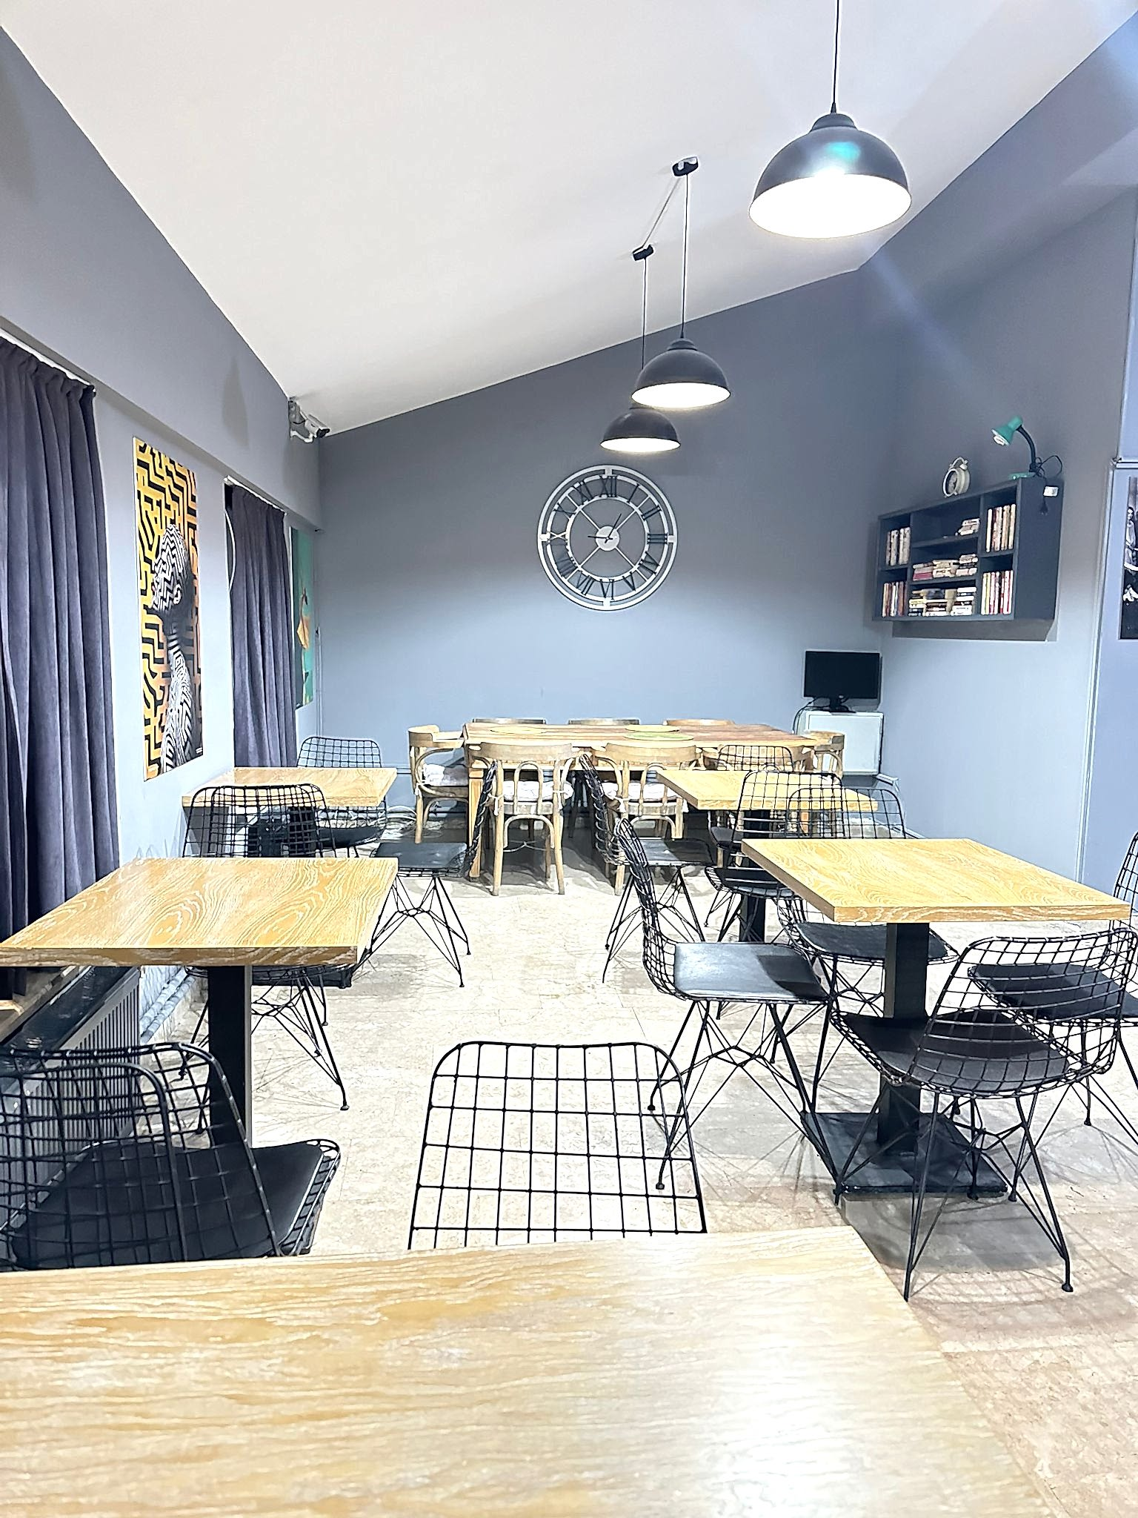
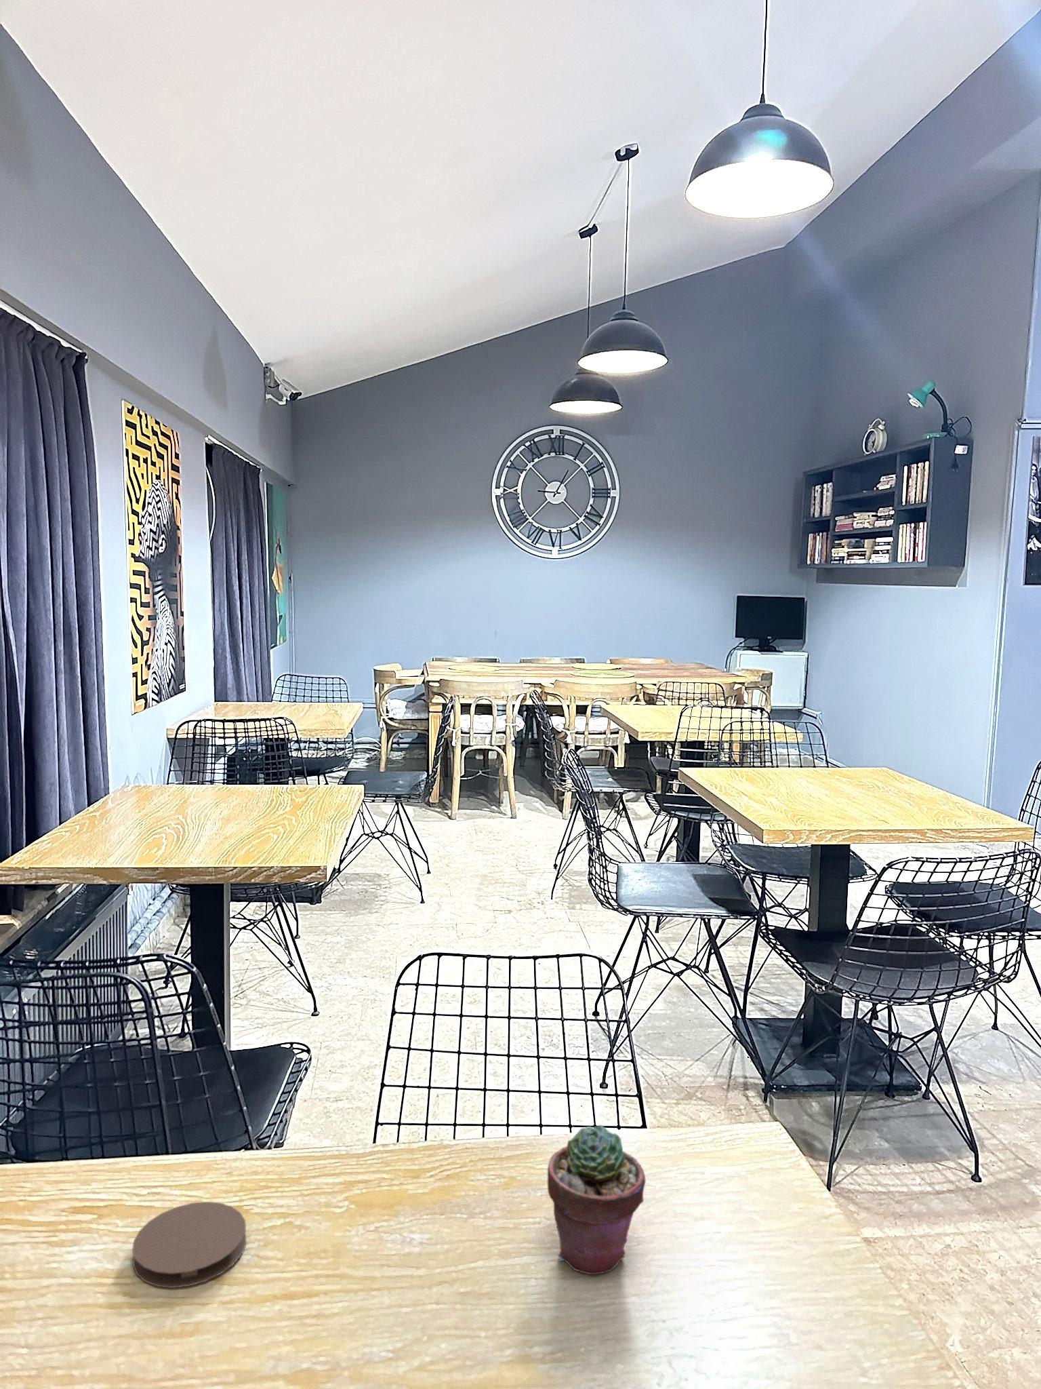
+ coaster [131,1201,247,1288]
+ potted succulent [547,1124,646,1275]
